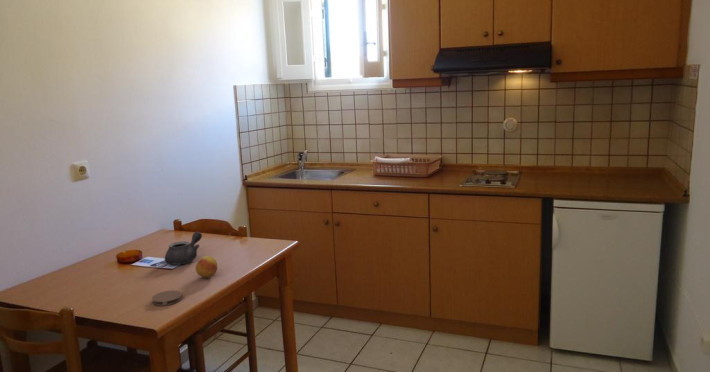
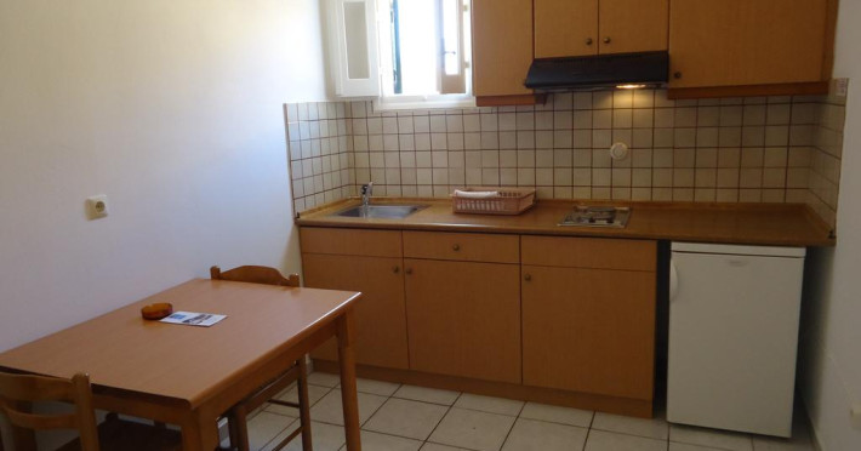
- coaster [151,289,184,307]
- teapot [164,230,203,266]
- fruit [195,255,218,279]
